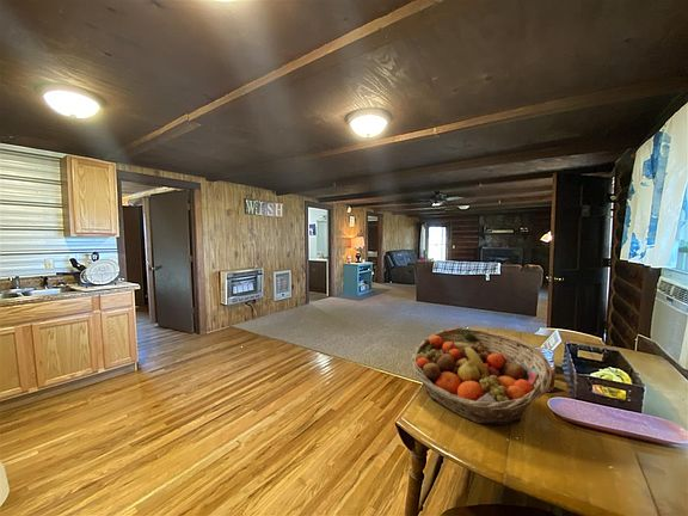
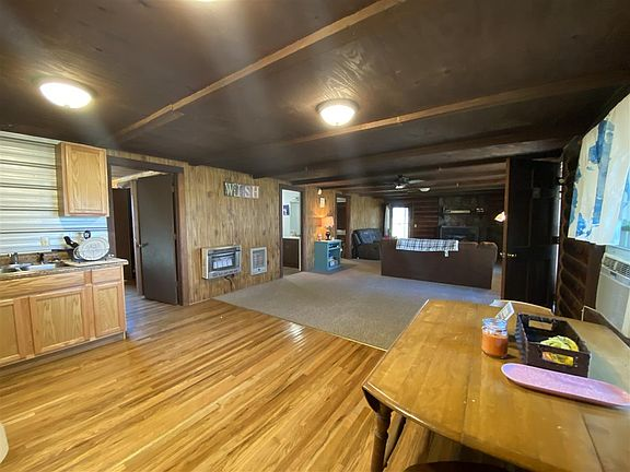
- fruit basket [410,327,553,426]
